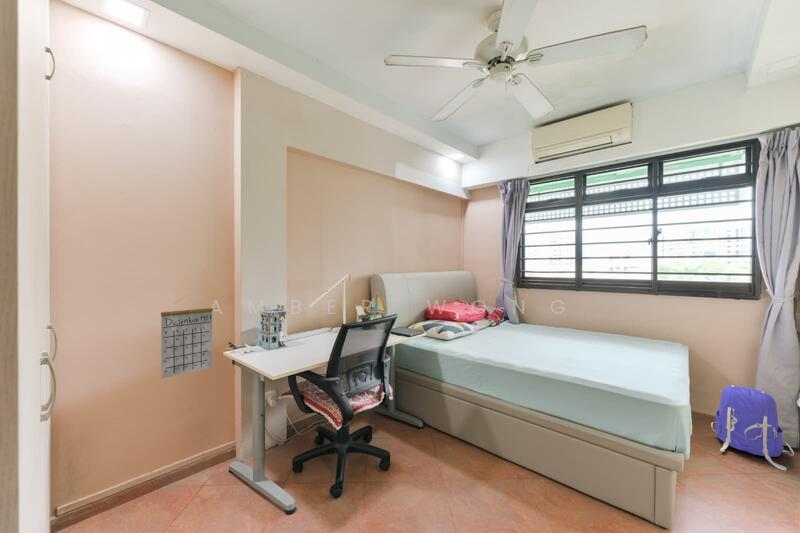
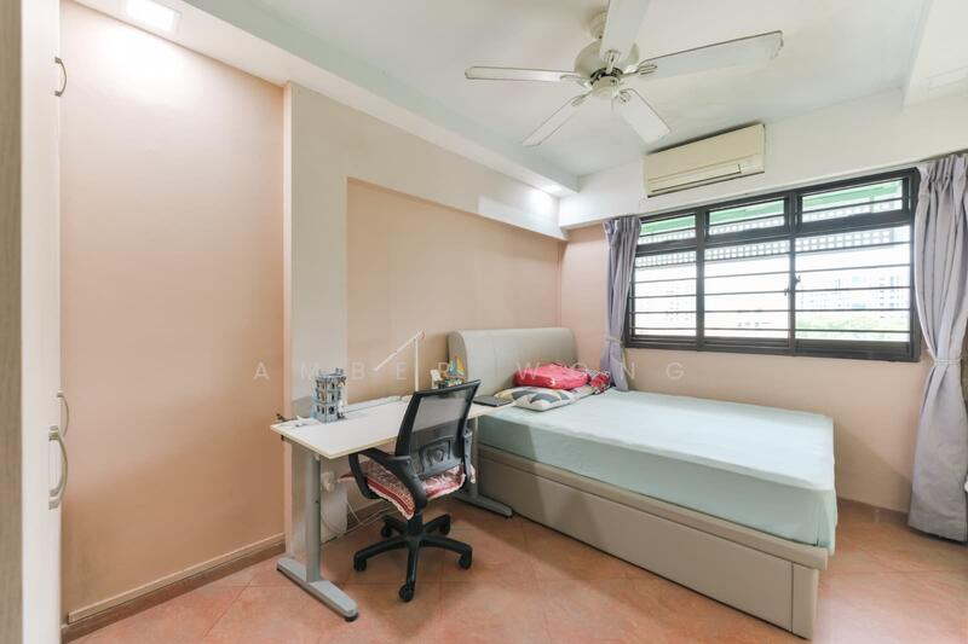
- backpack [710,384,795,472]
- calendar [160,295,214,379]
